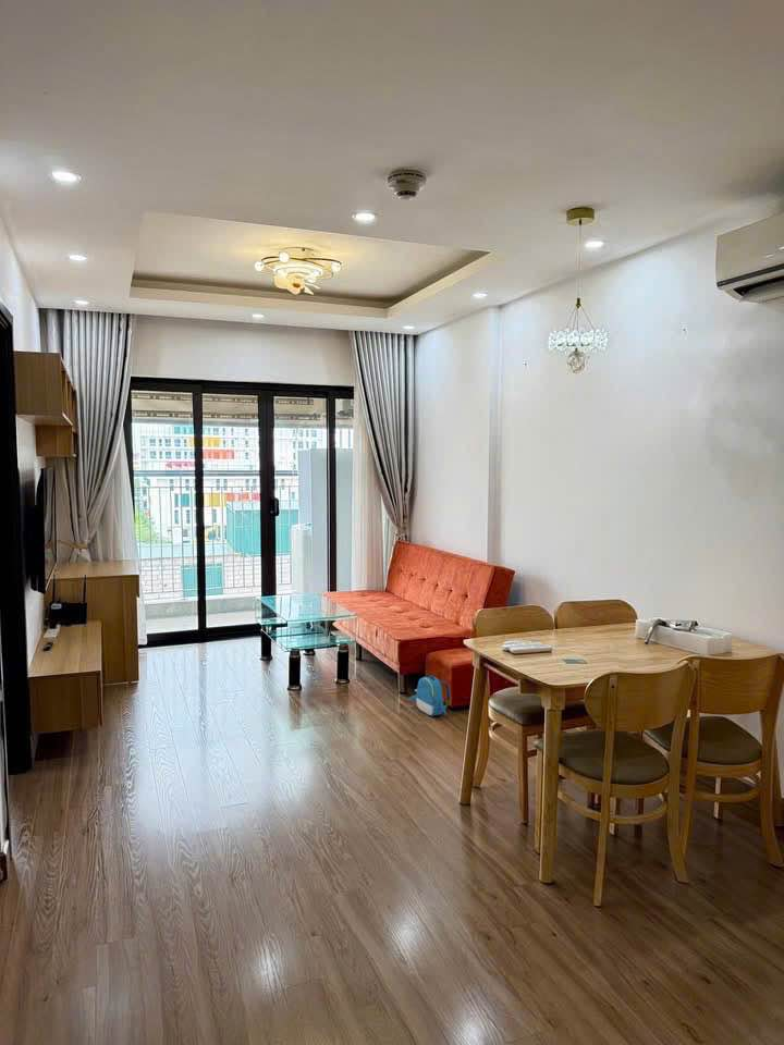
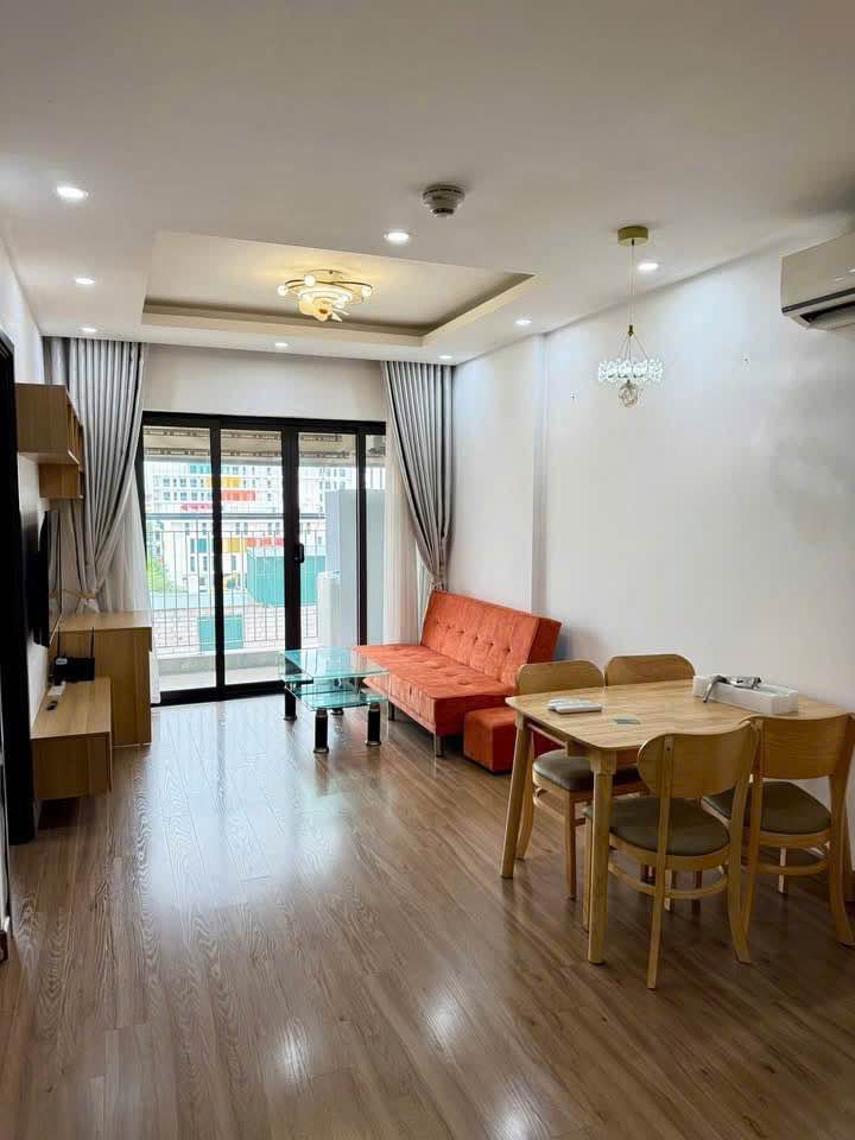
- backpack [408,674,451,717]
